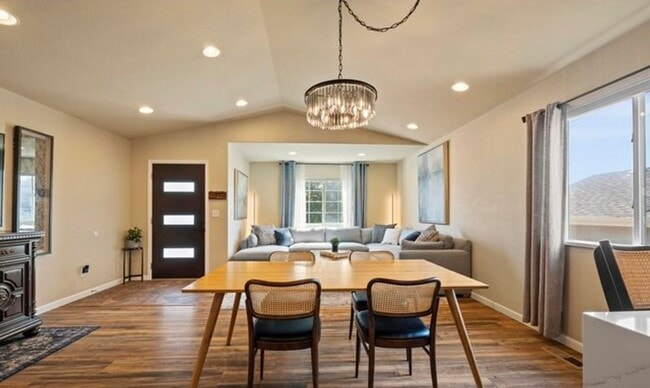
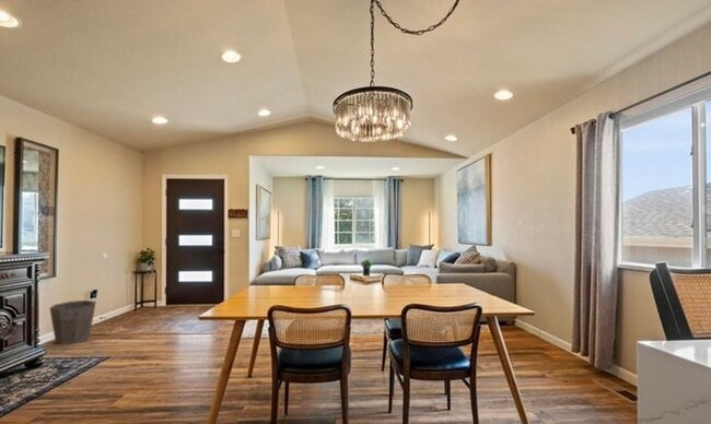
+ waste bin [48,299,97,346]
